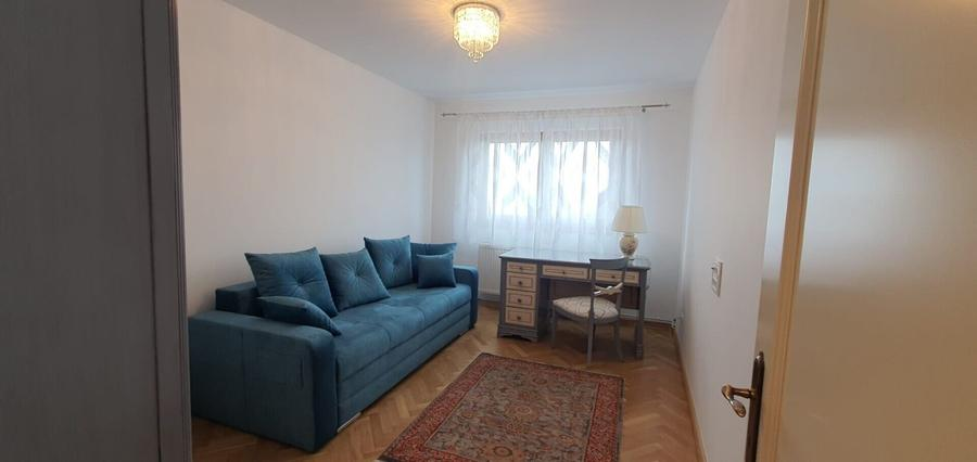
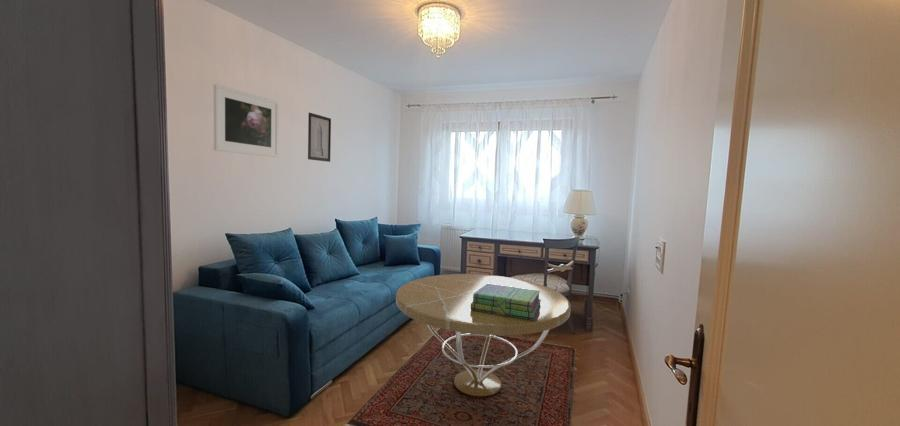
+ stack of books [470,283,541,320]
+ wall art [307,112,332,163]
+ coffee table [395,273,572,397]
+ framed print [213,83,280,158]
